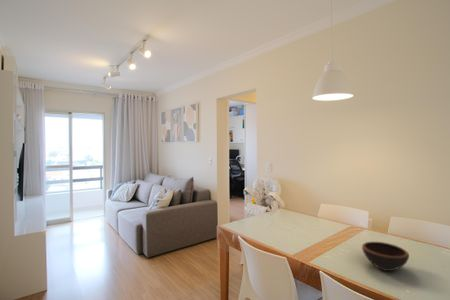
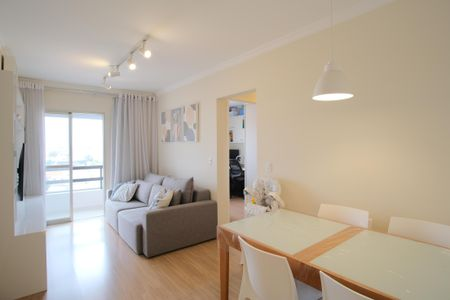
- bowl [361,241,410,272]
